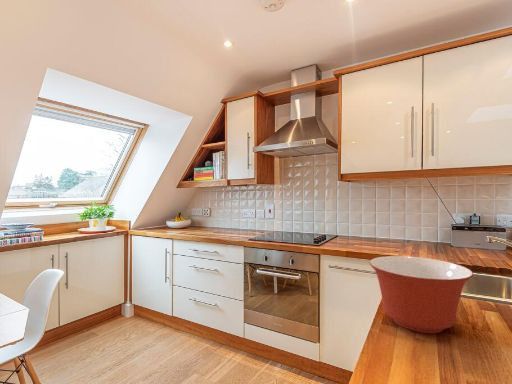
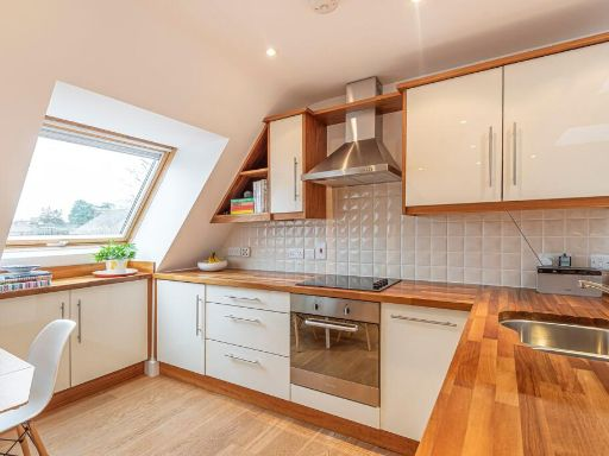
- mixing bowl [369,255,474,334]
